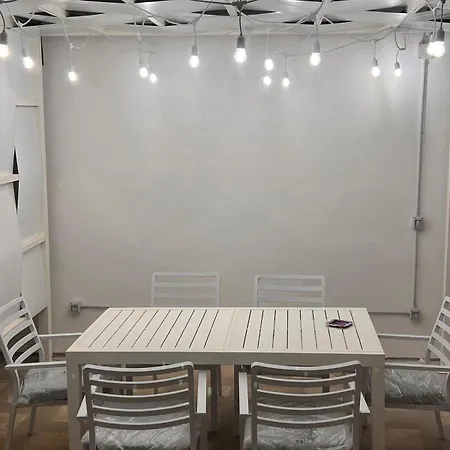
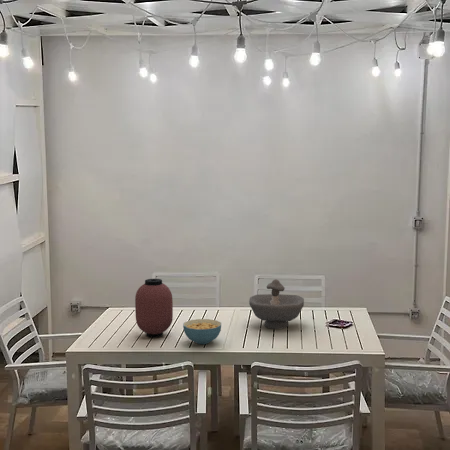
+ decorative bowl [248,278,305,330]
+ lantern [134,278,174,339]
+ cereal bowl [182,318,222,345]
